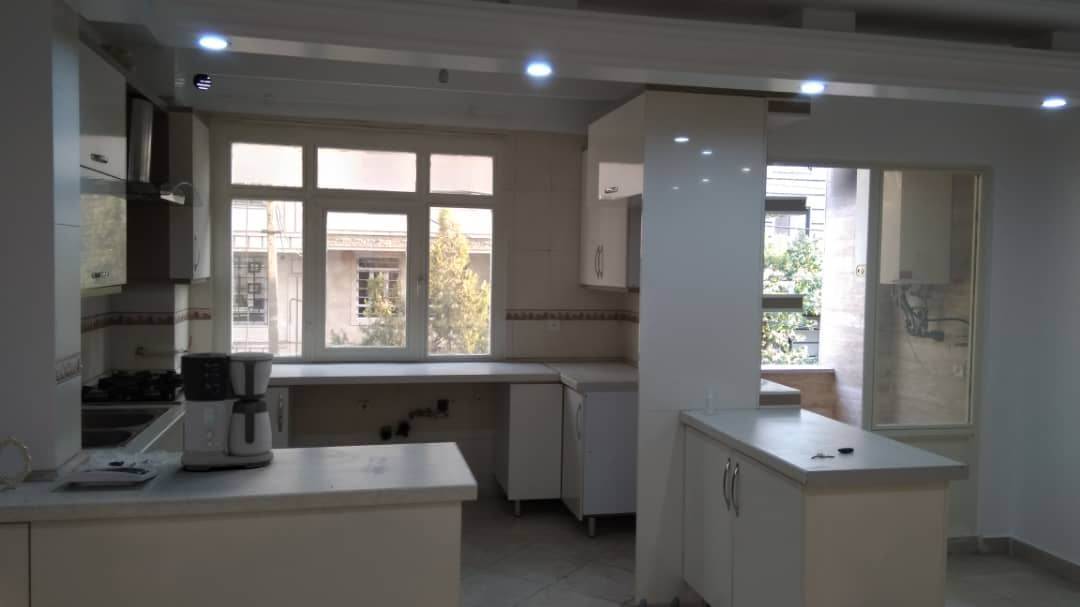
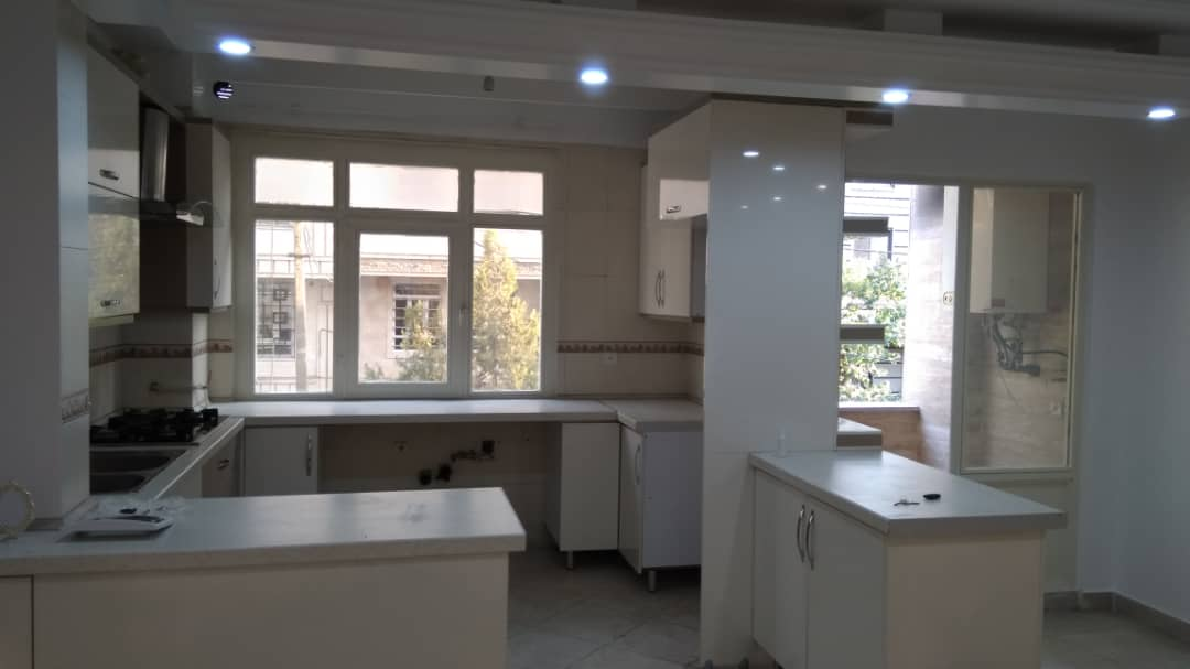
- coffee maker [179,351,275,471]
